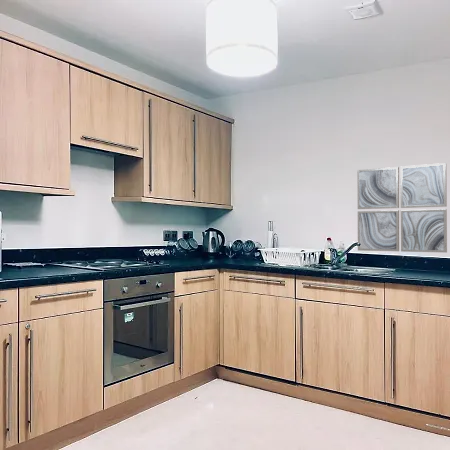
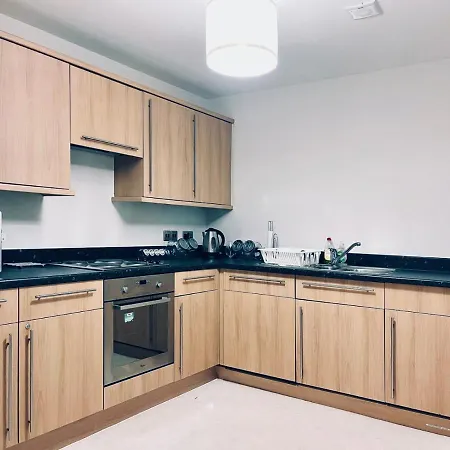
- wall art [356,162,448,254]
